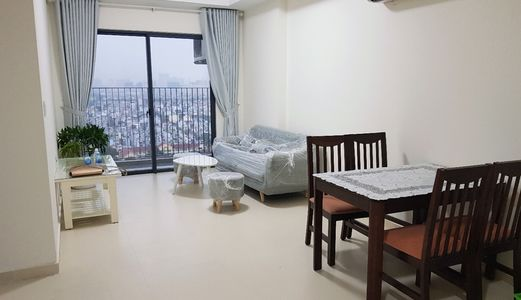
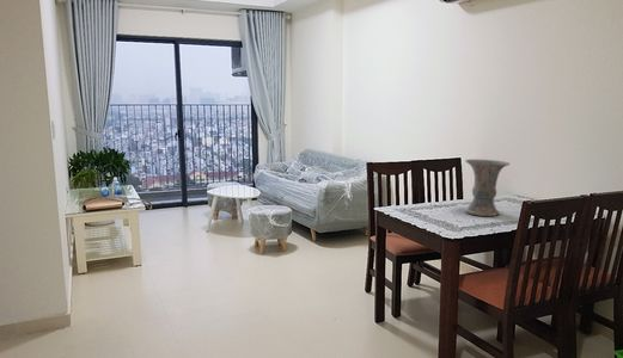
+ vase [464,159,511,217]
